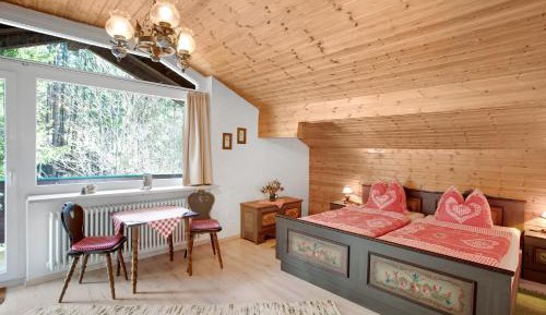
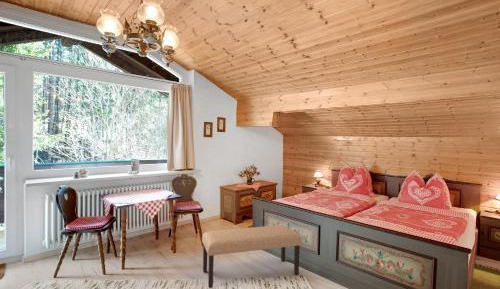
+ bench [201,224,302,289]
